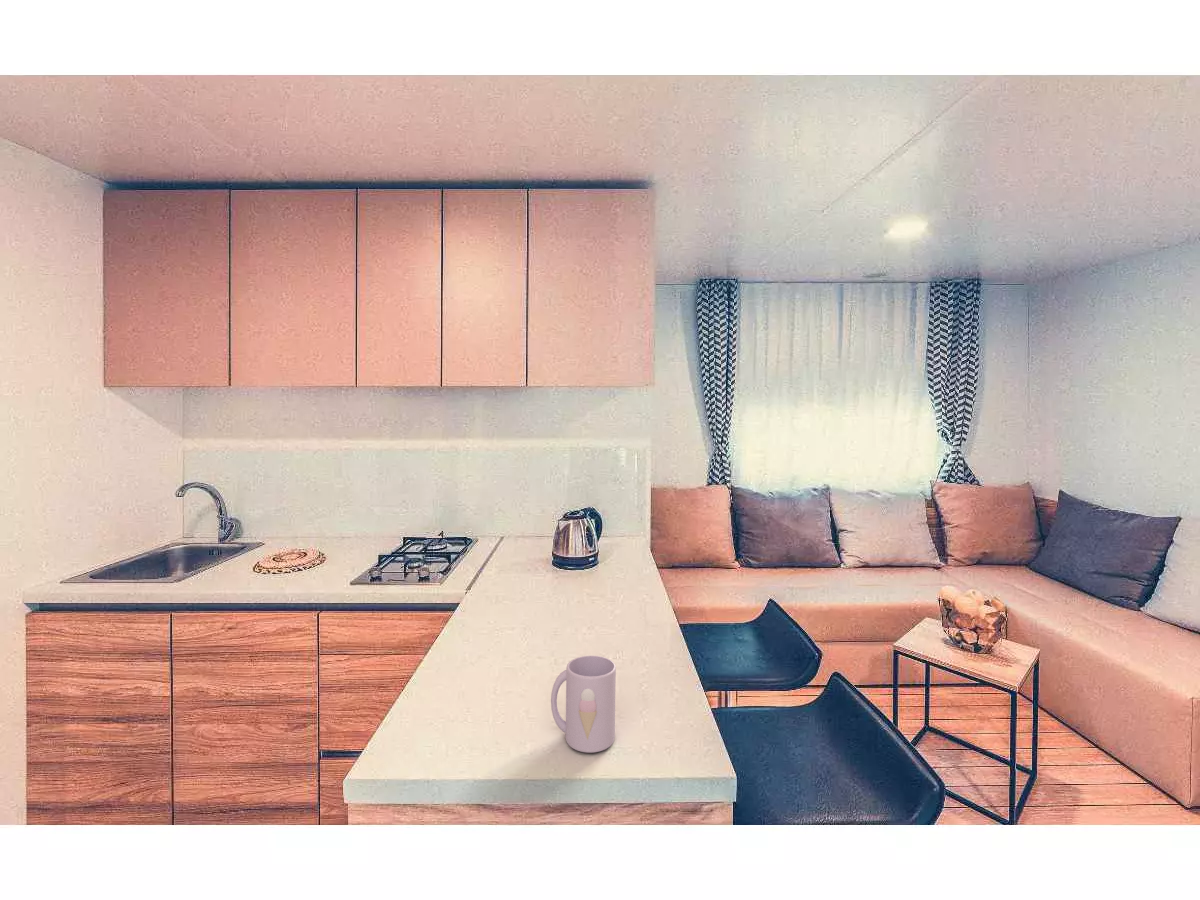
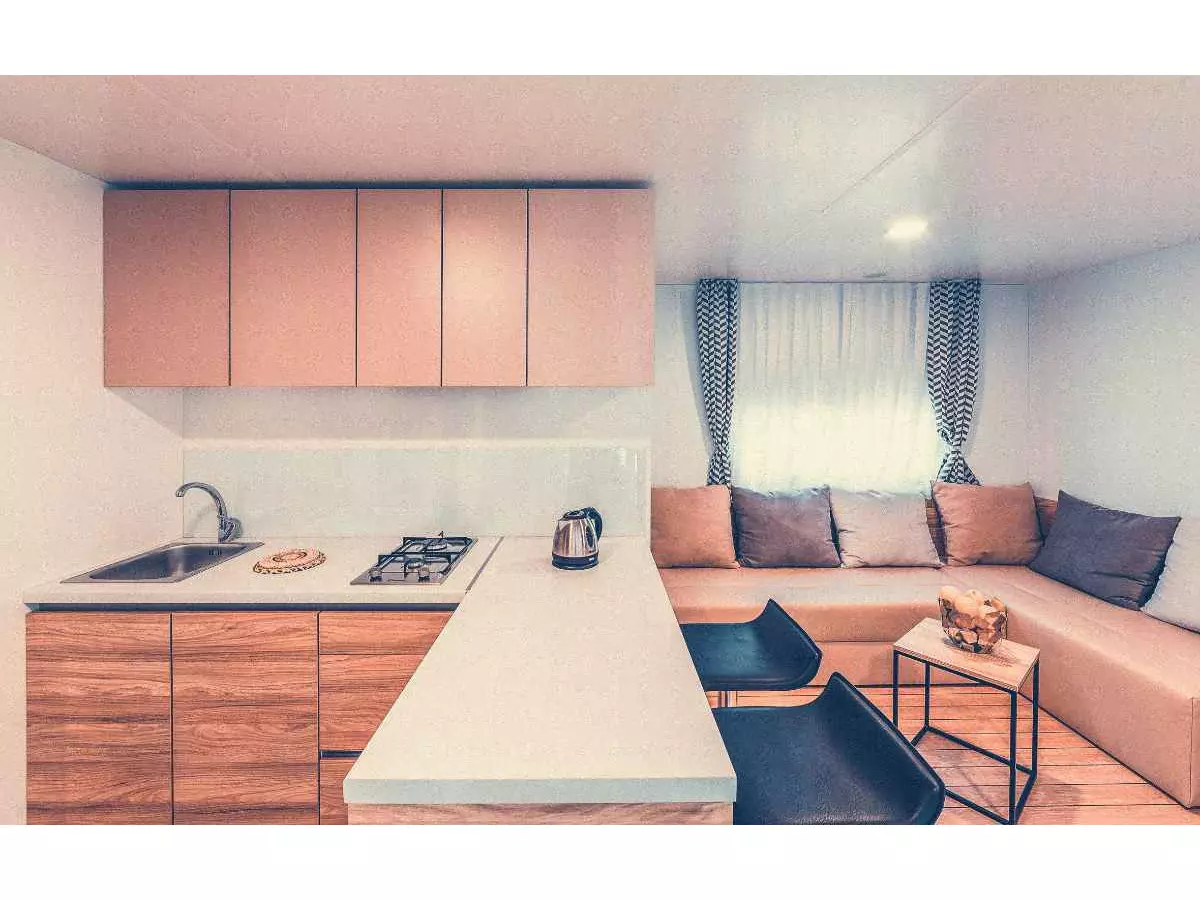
- mug [550,655,617,754]
